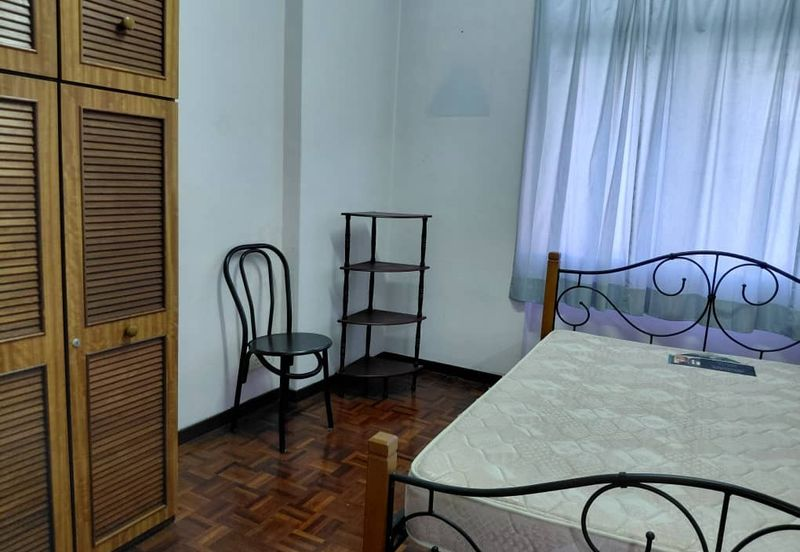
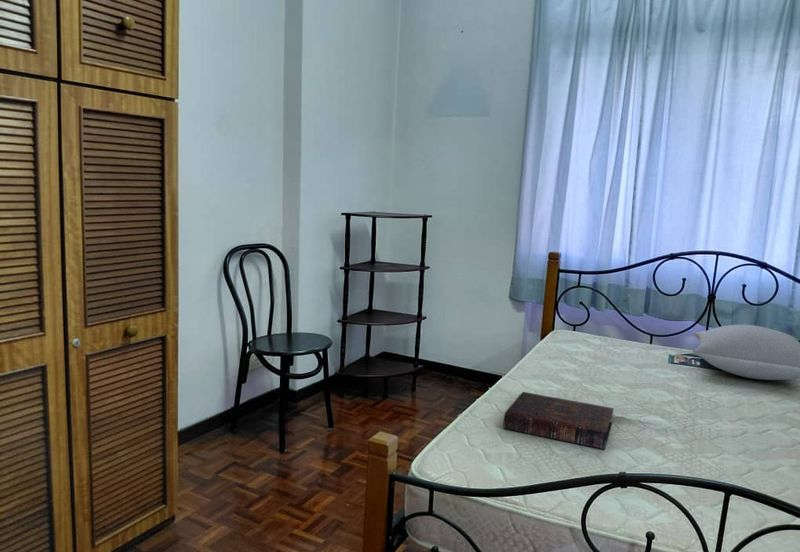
+ pillow [691,324,800,381]
+ book [502,391,615,450]
